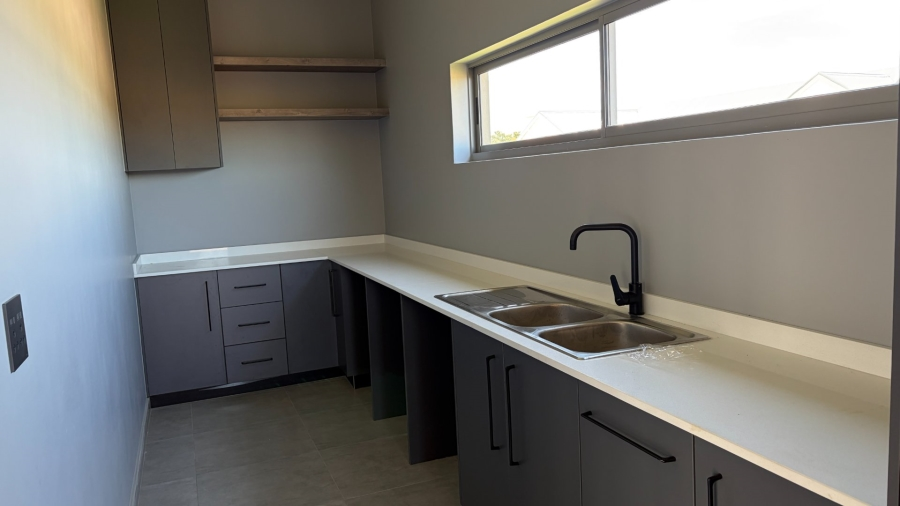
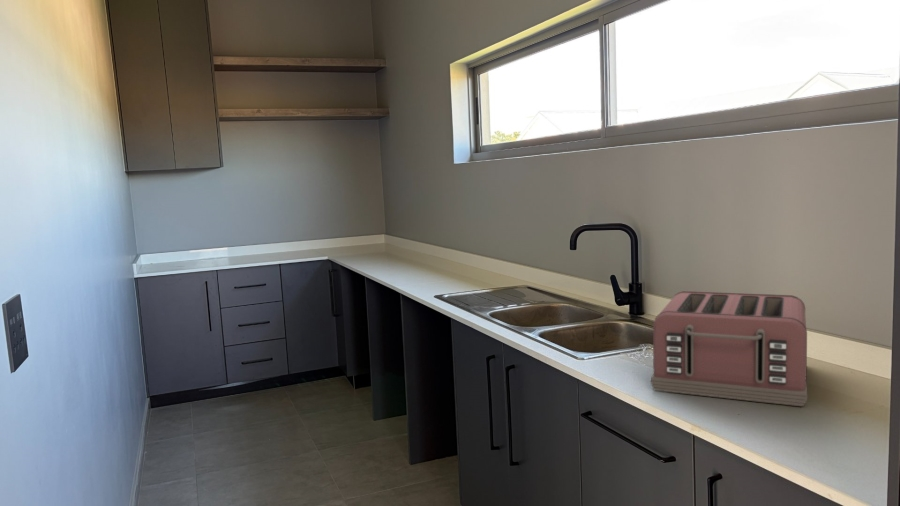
+ toaster [650,290,808,407]
